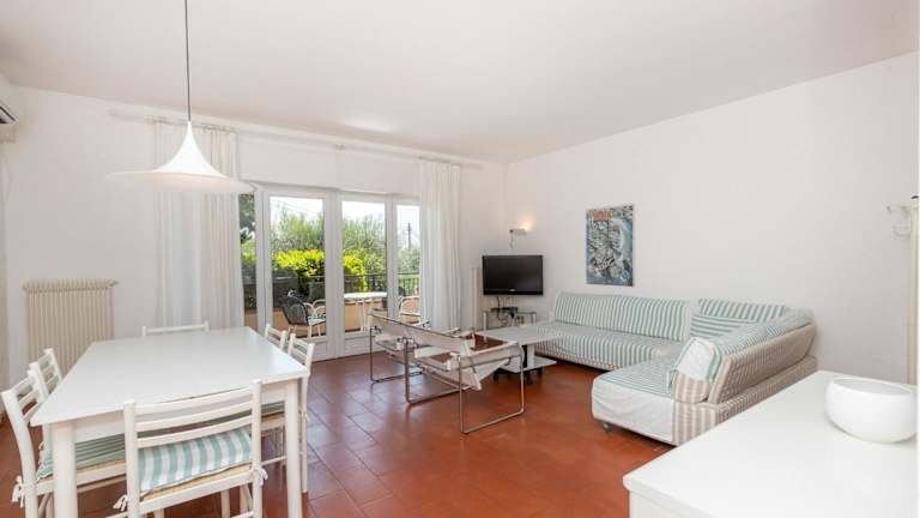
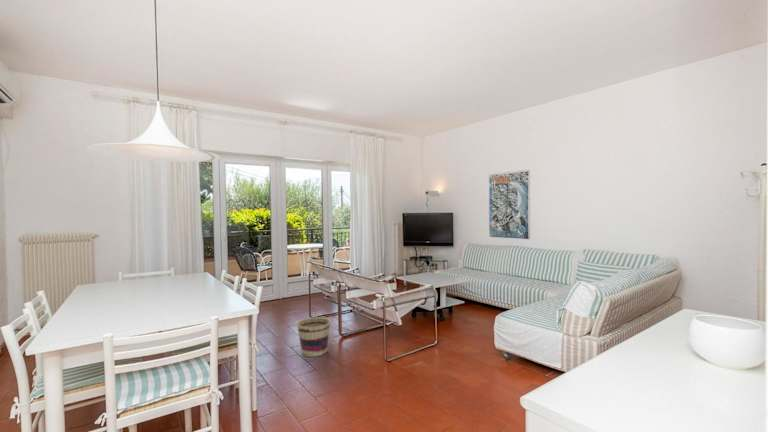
+ basket [296,316,331,358]
